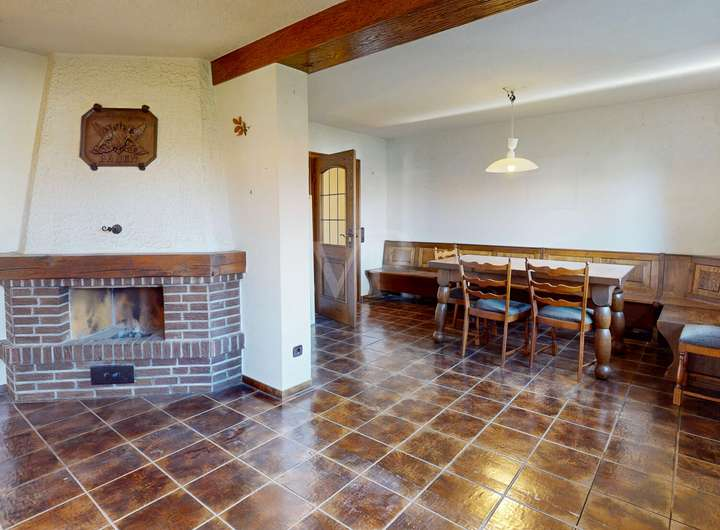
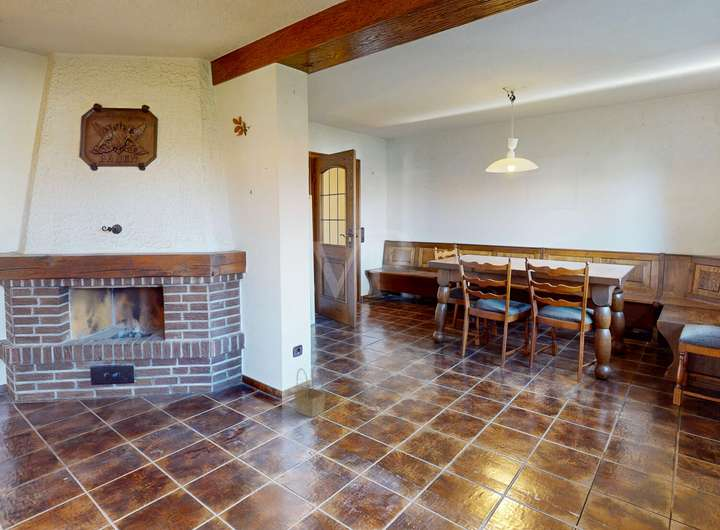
+ basket [294,361,326,418]
